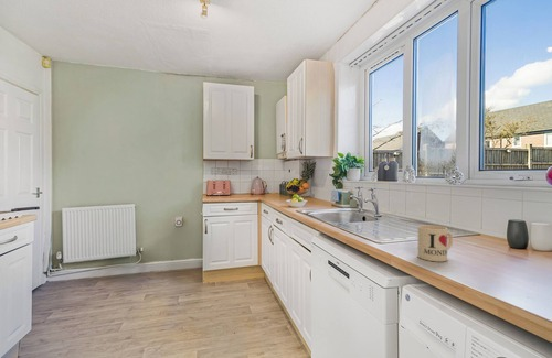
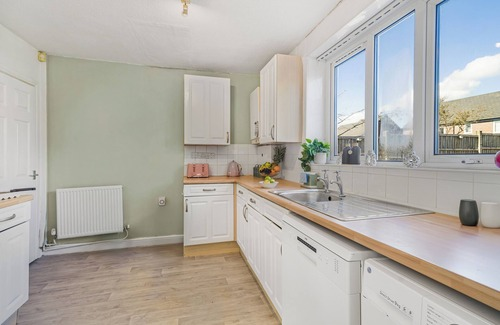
- mug [417,224,454,262]
